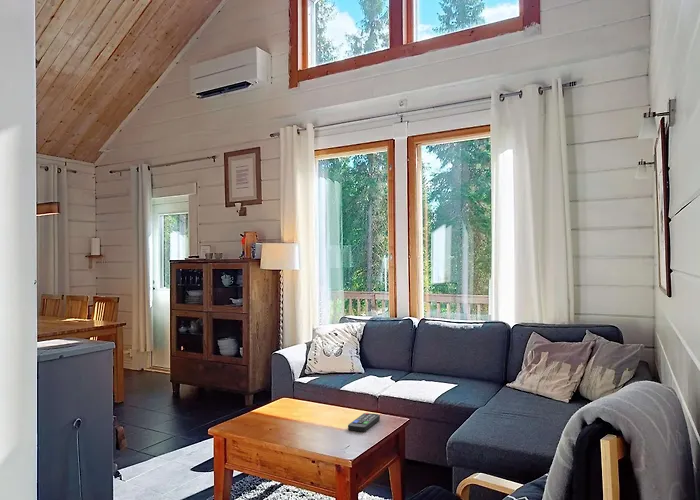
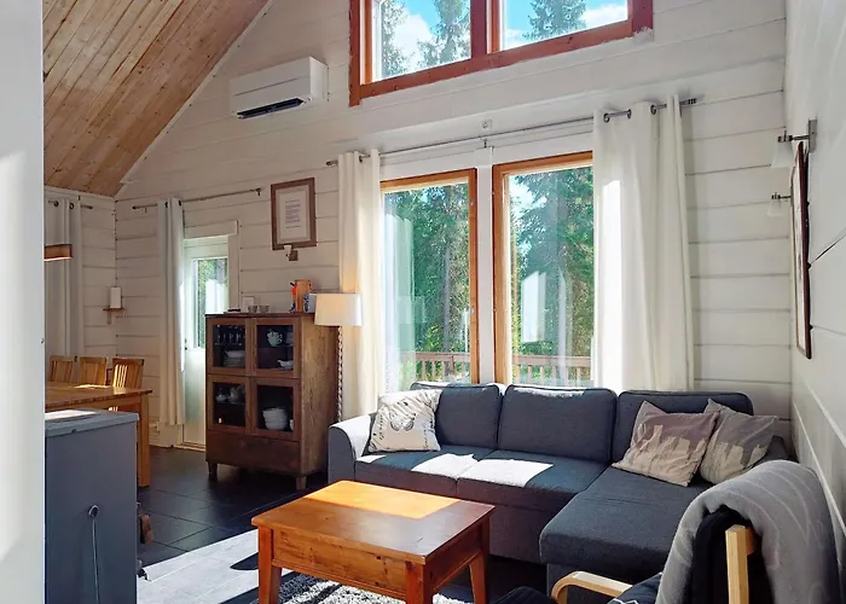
- remote control [347,412,381,433]
